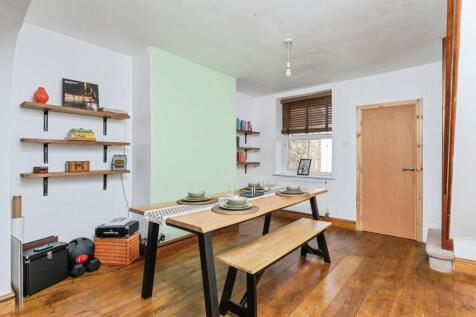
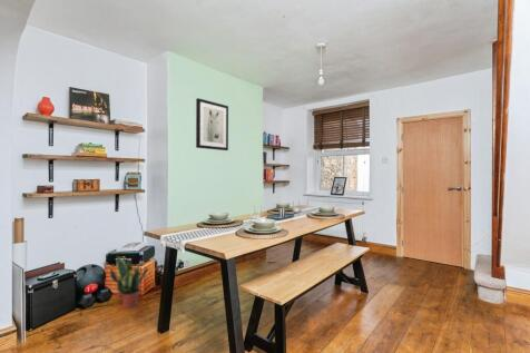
+ wall art [195,97,229,151]
+ potted plant [109,255,149,308]
